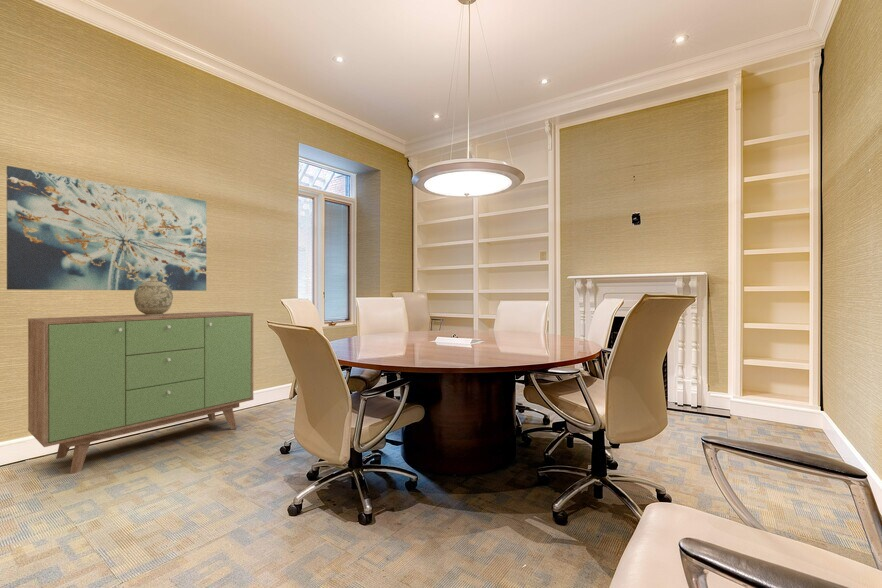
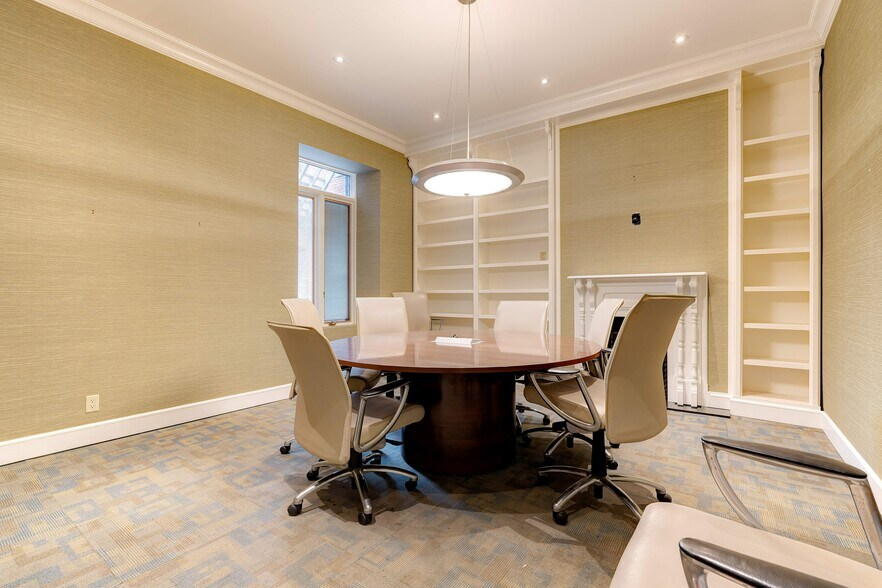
- wall art [6,165,207,292]
- decorative vase [133,276,174,316]
- sideboard [27,310,254,474]
